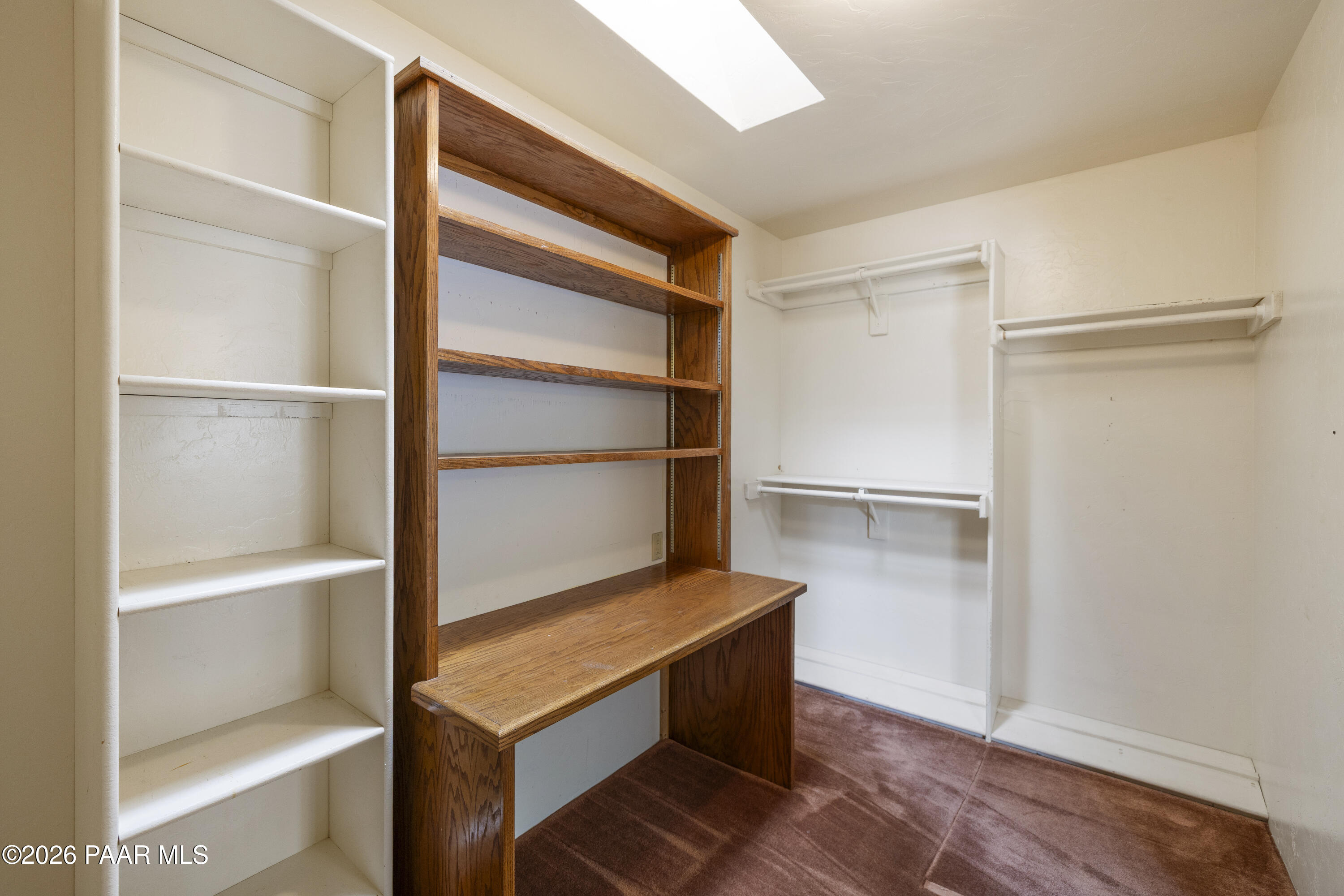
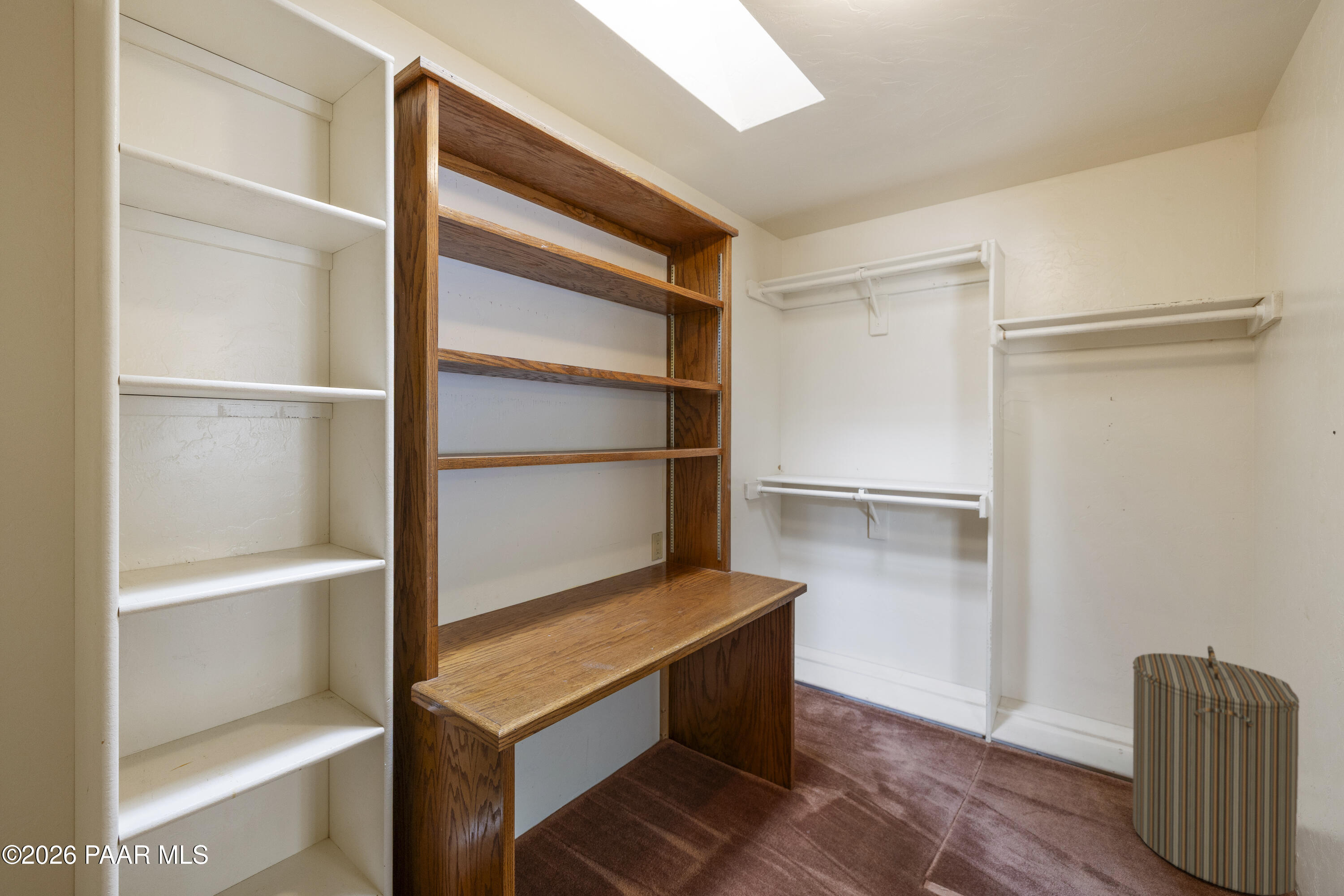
+ laundry hamper [1132,645,1300,896]
